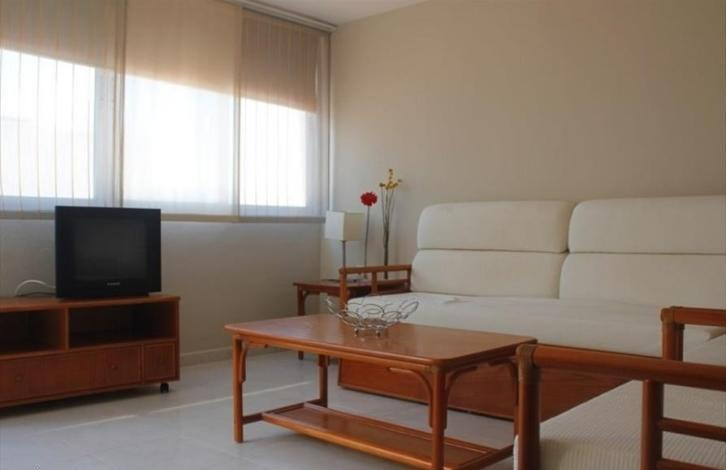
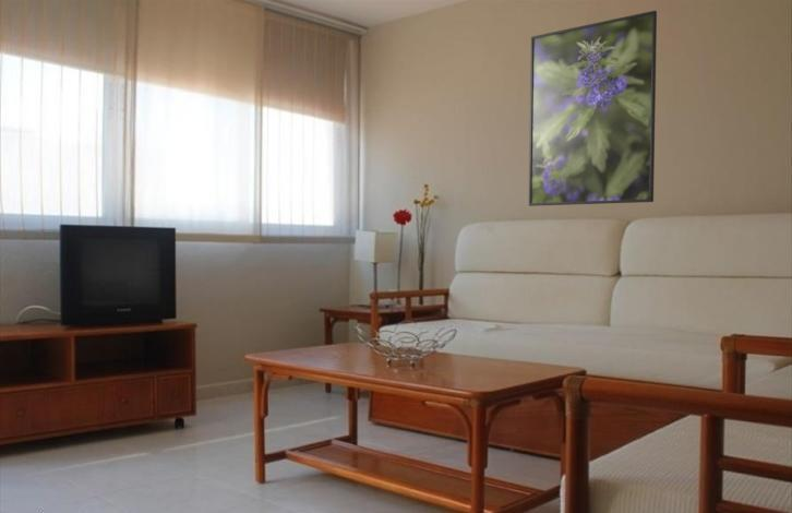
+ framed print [528,10,658,207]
